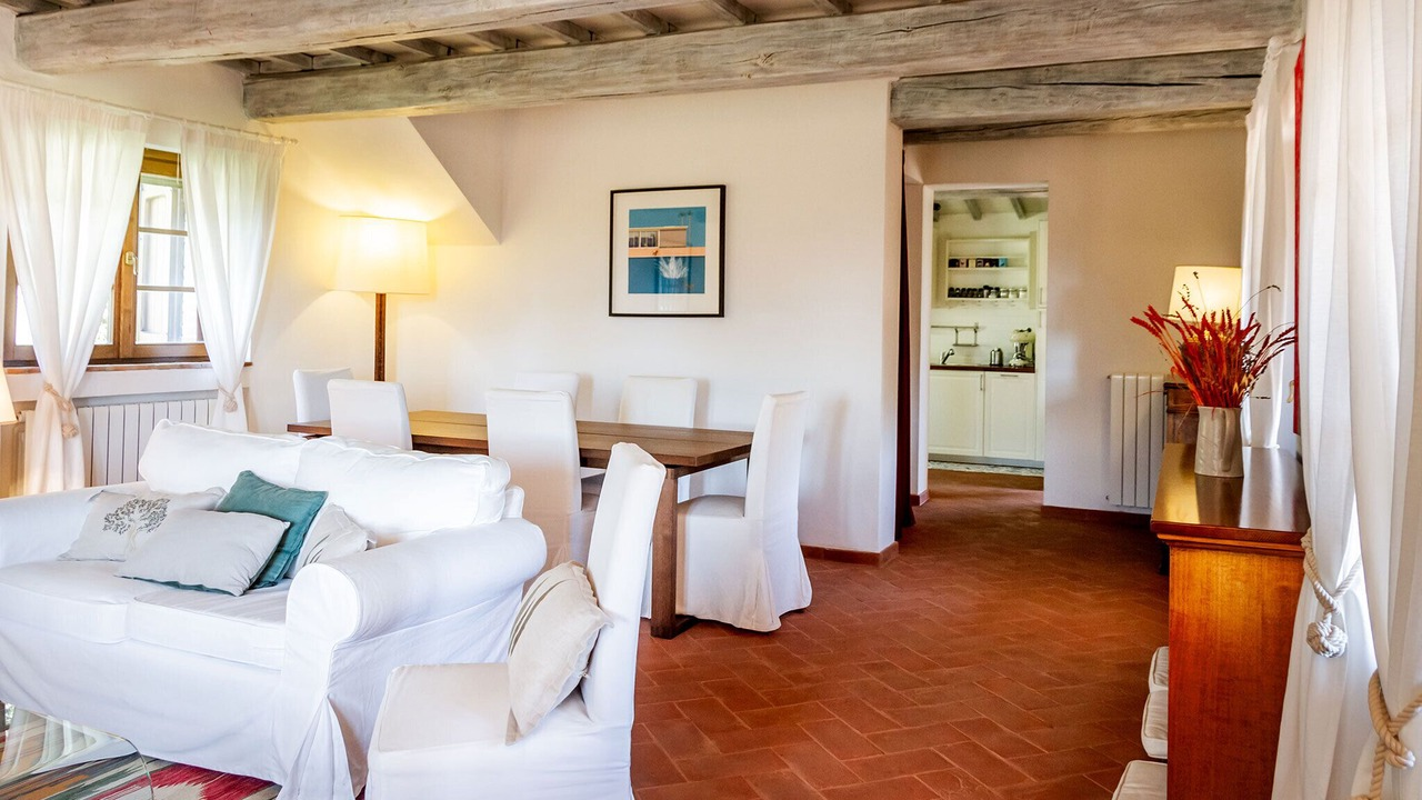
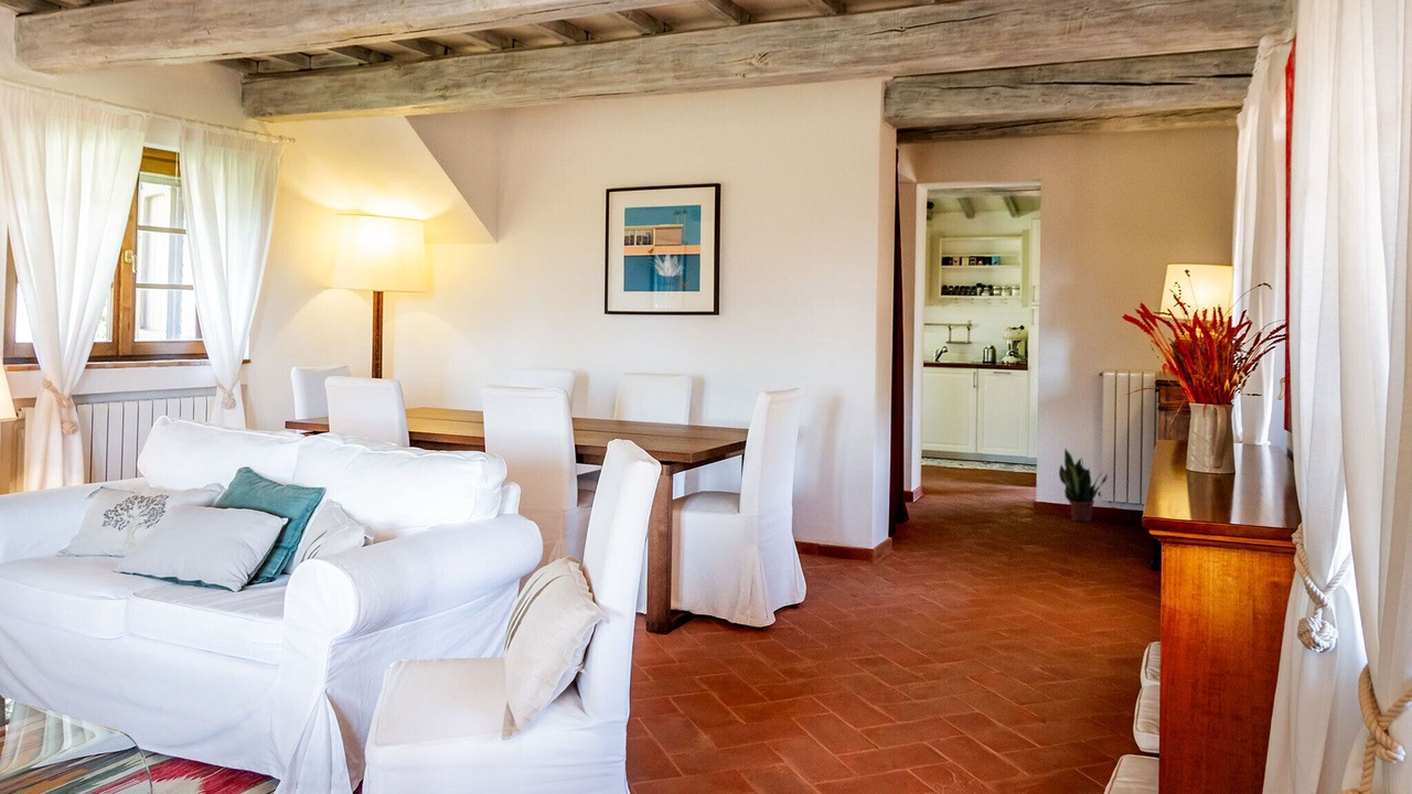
+ potted plant [1058,448,1109,522]
